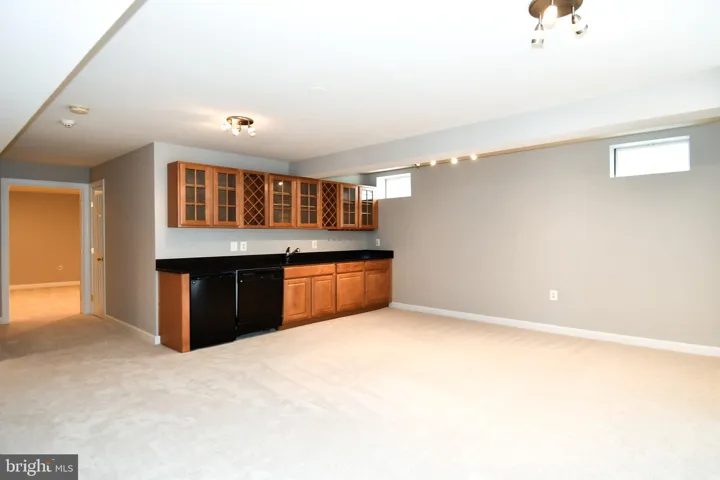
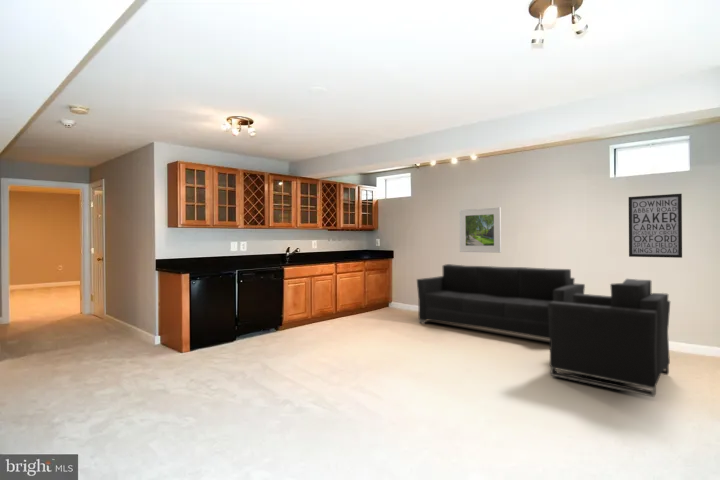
+ wall art [628,193,683,259]
+ sofa [416,263,671,398]
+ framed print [459,206,502,254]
